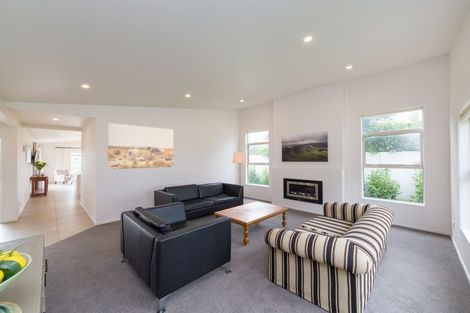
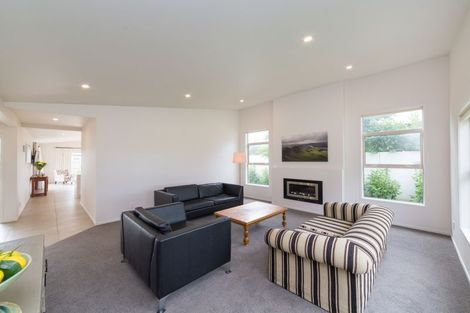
- wall art [107,122,175,170]
